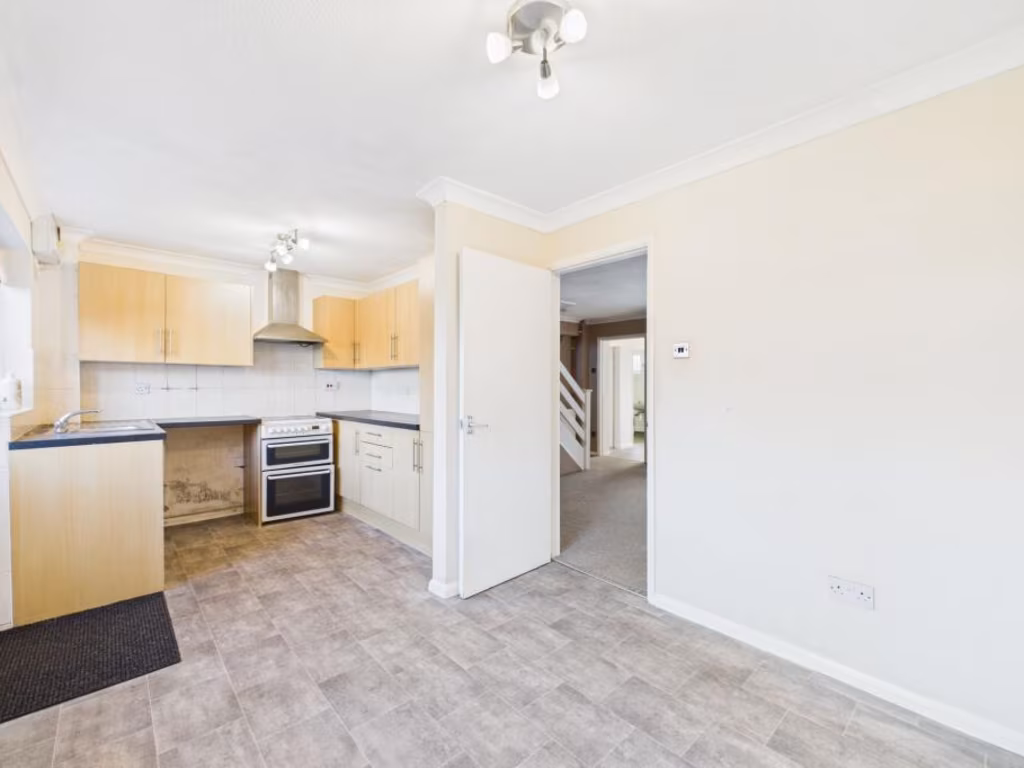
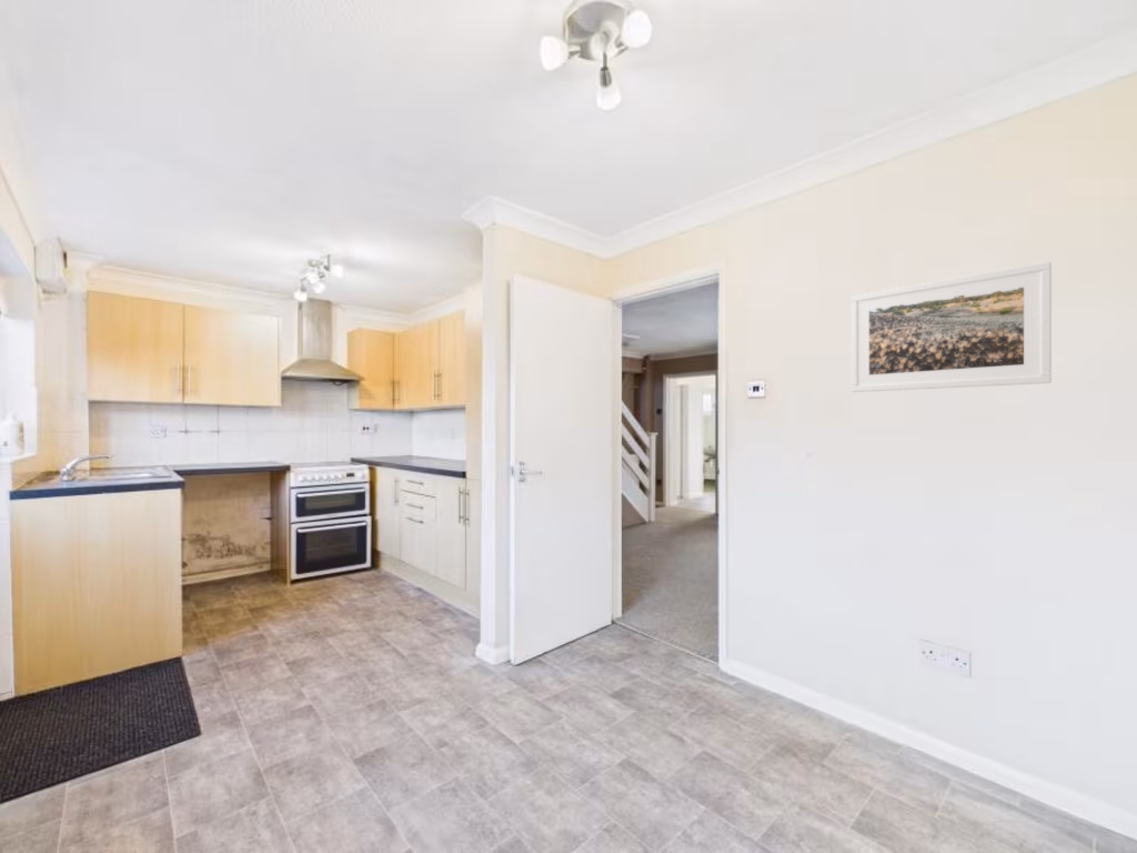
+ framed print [849,261,1053,393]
